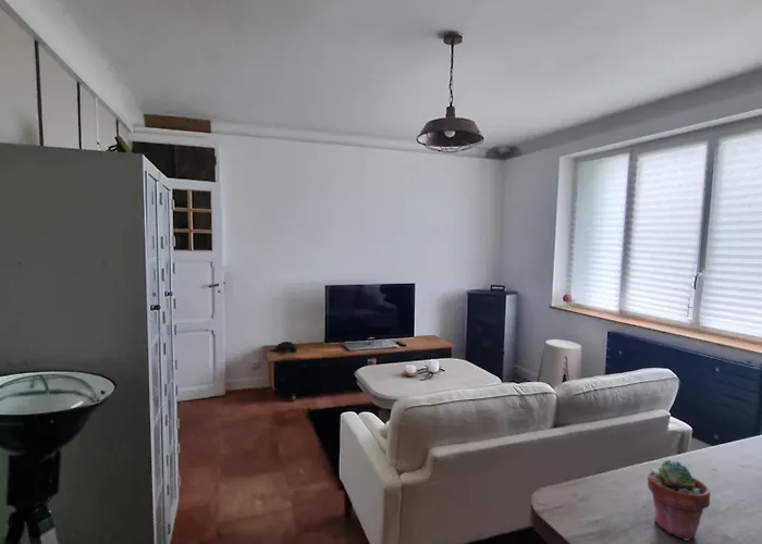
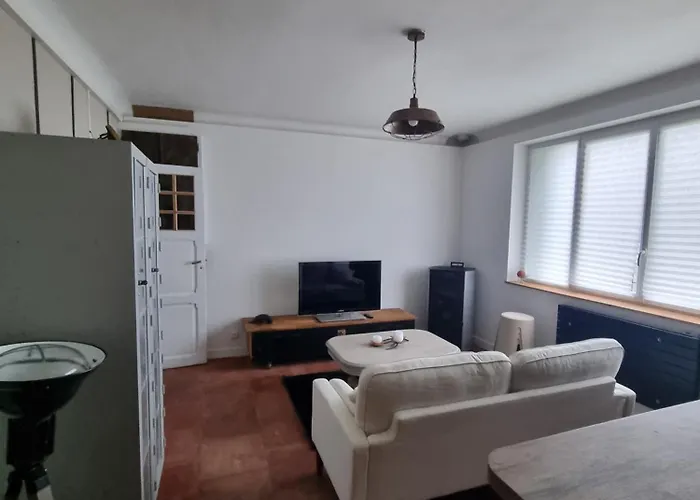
- potted succulent [647,459,711,542]
